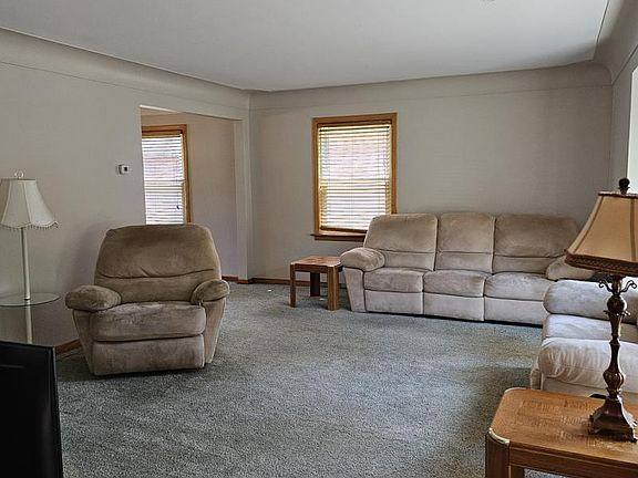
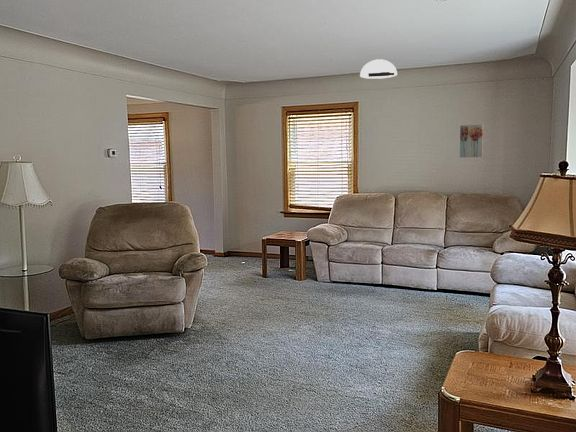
+ wall art [459,124,484,158]
+ ceiling light [359,58,398,80]
